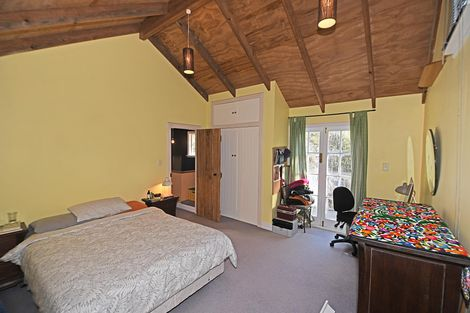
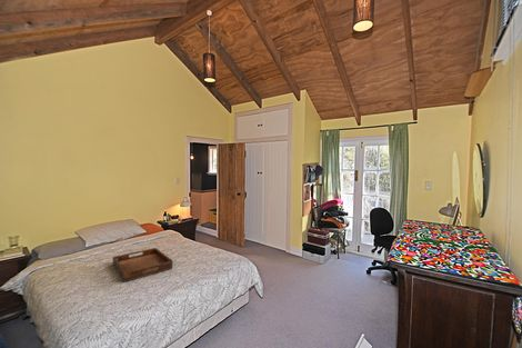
+ serving tray [111,247,173,284]
